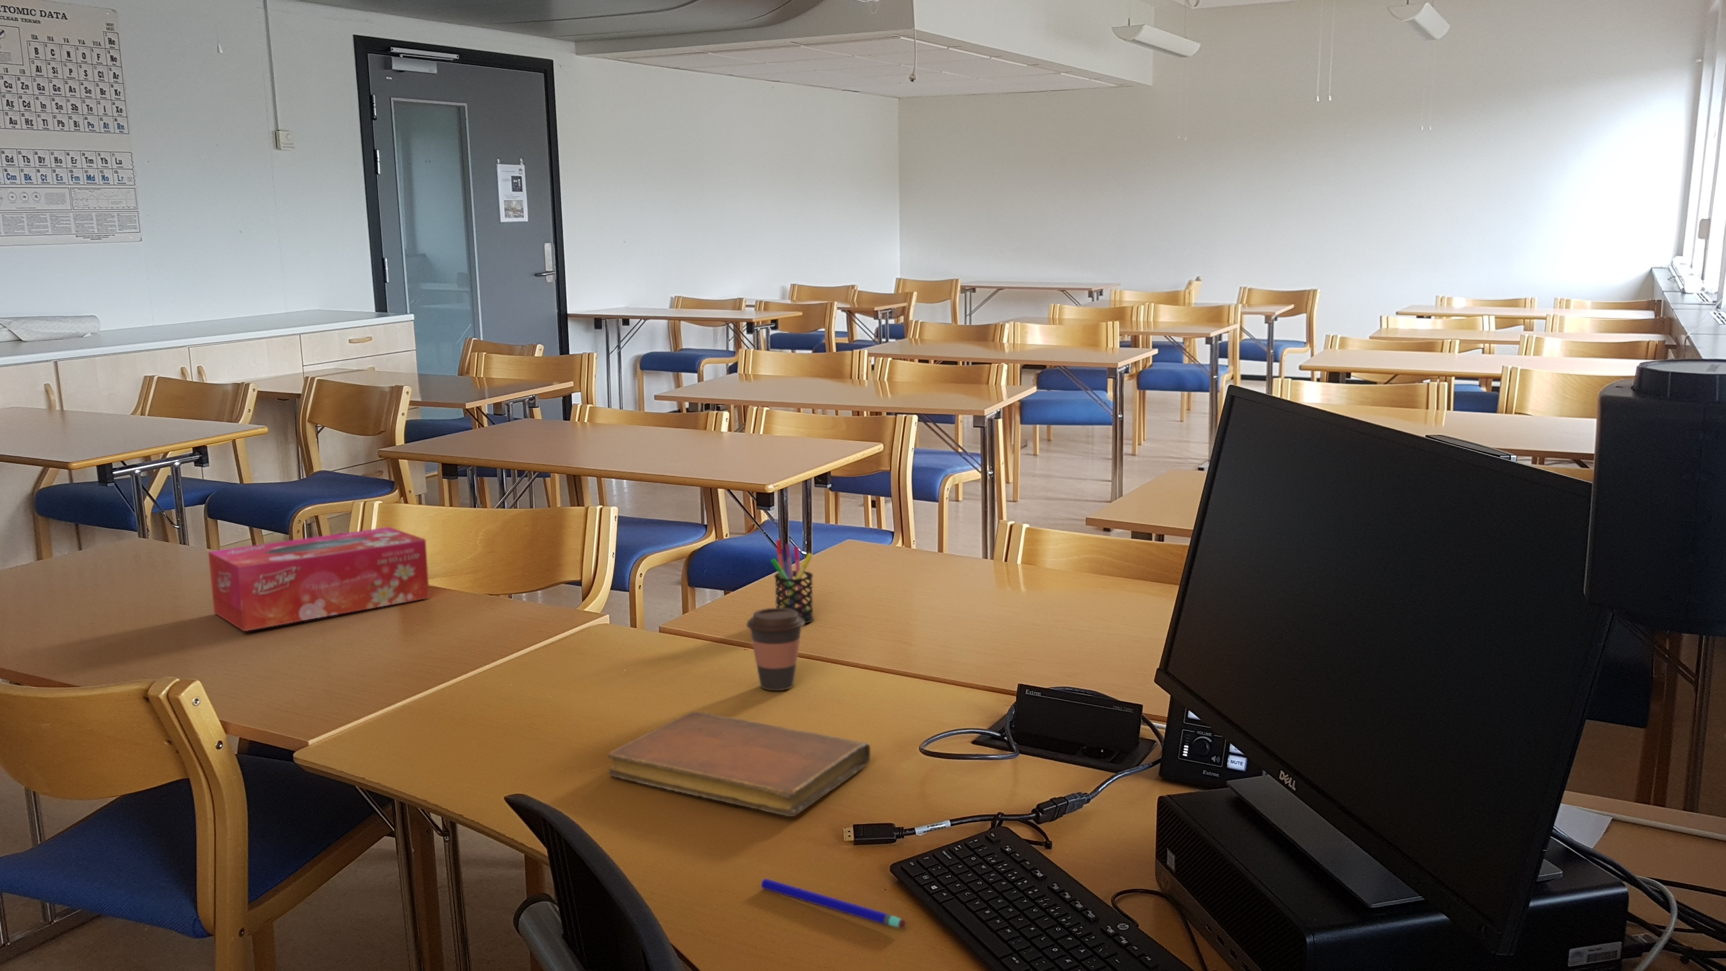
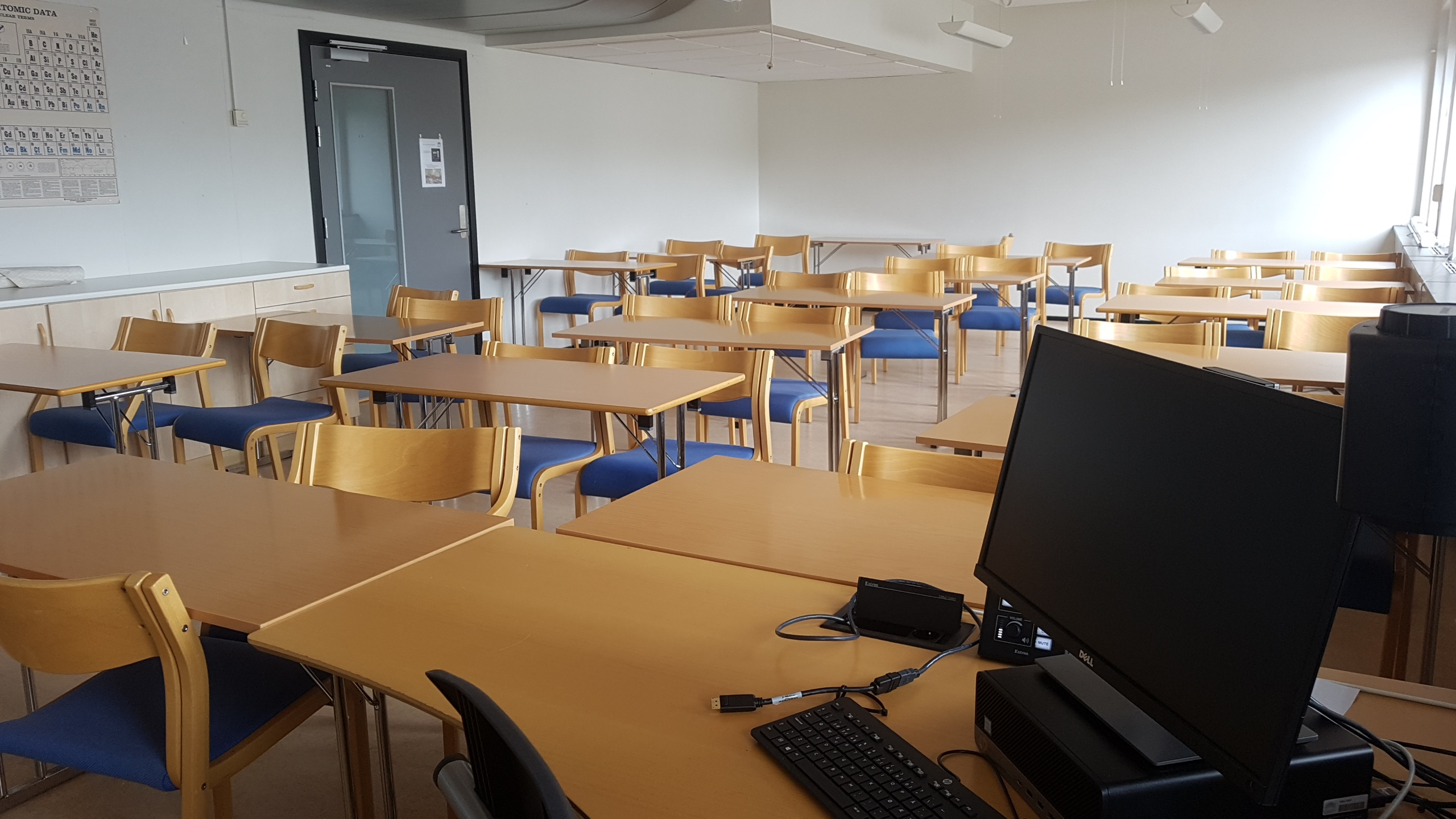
- pen holder [771,538,814,625]
- pen [761,879,906,930]
- notebook [607,711,871,817]
- coffee cup [746,607,806,691]
- tissue box [207,526,430,632]
